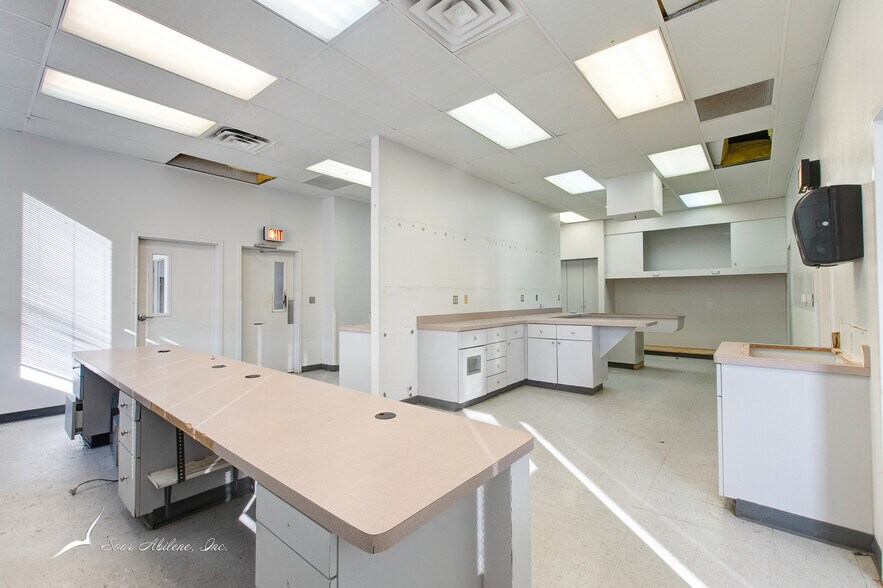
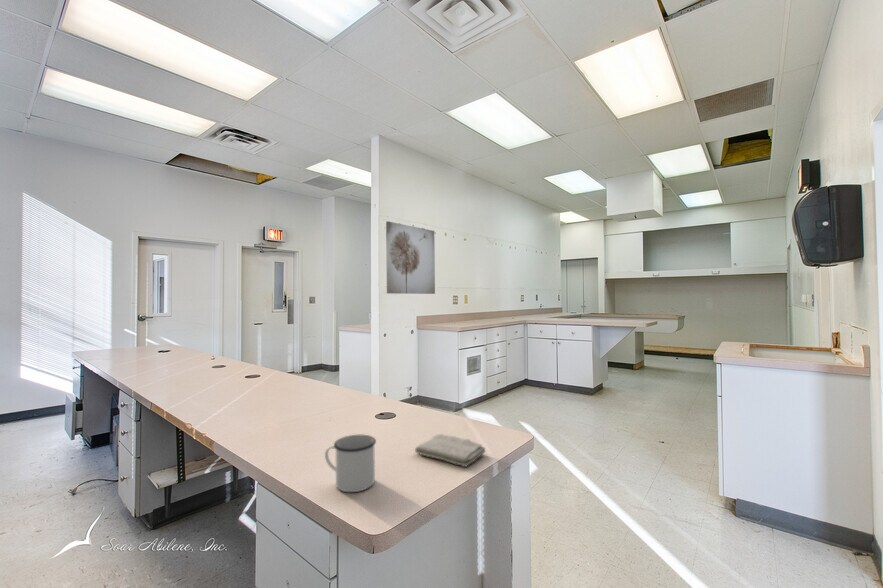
+ mug [324,434,377,493]
+ washcloth [414,433,487,468]
+ wall art [385,220,436,295]
